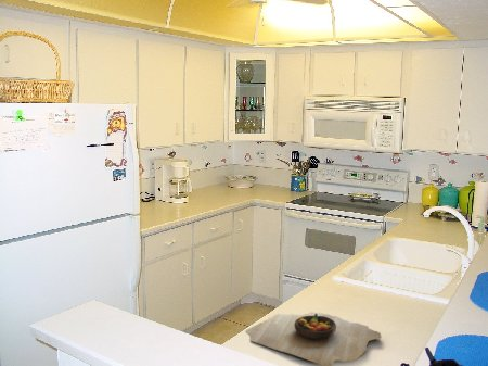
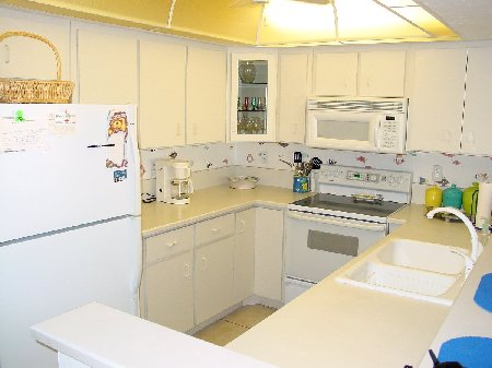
- cutting board [245,311,383,366]
